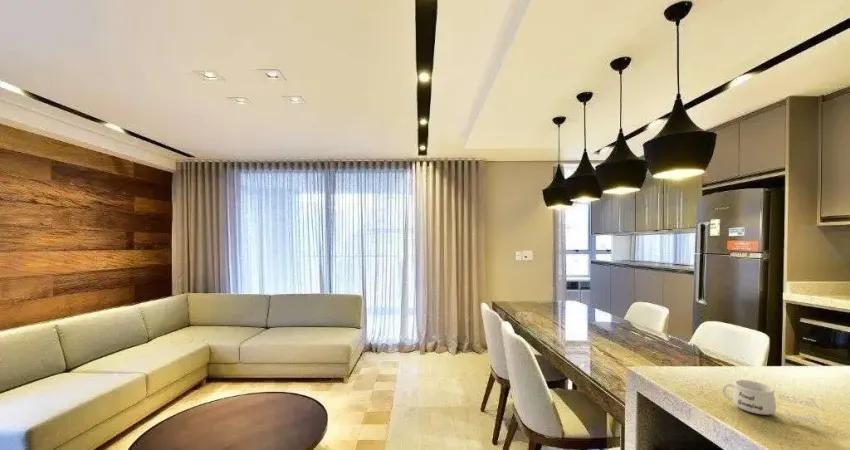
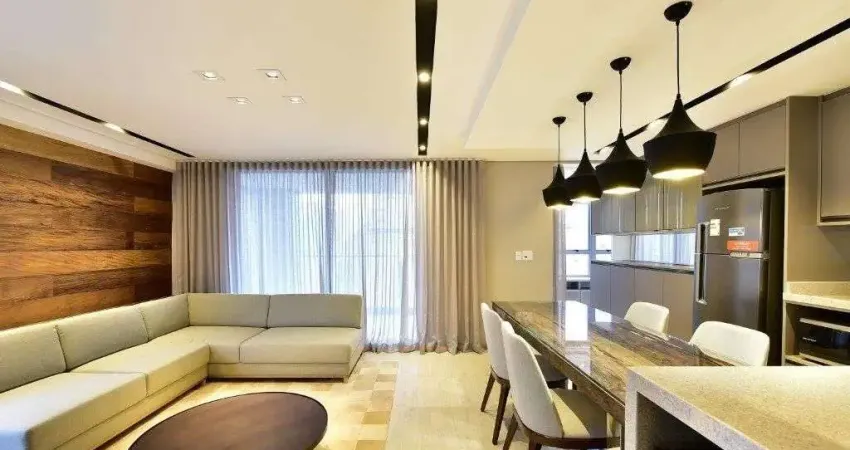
- mug [722,379,825,428]
